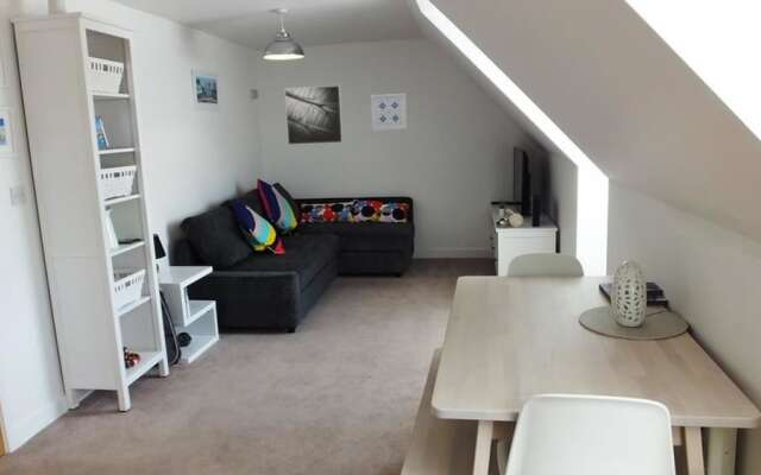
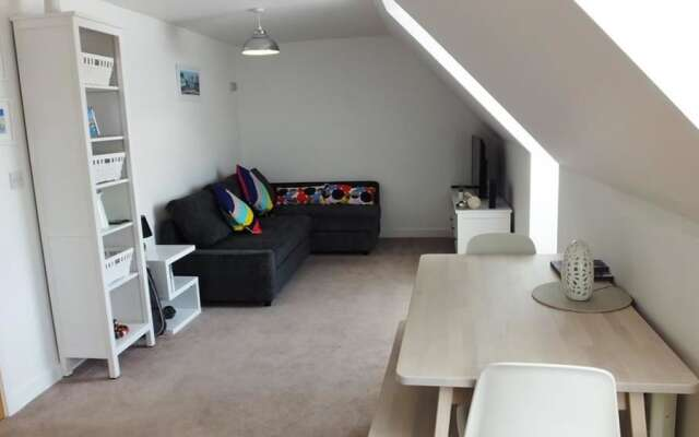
- wall art [370,93,408,132]
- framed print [283,84,344,146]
